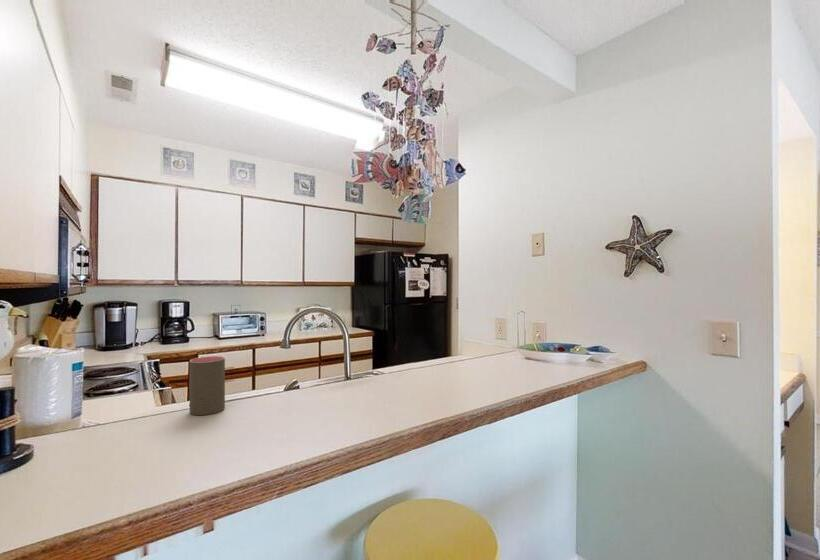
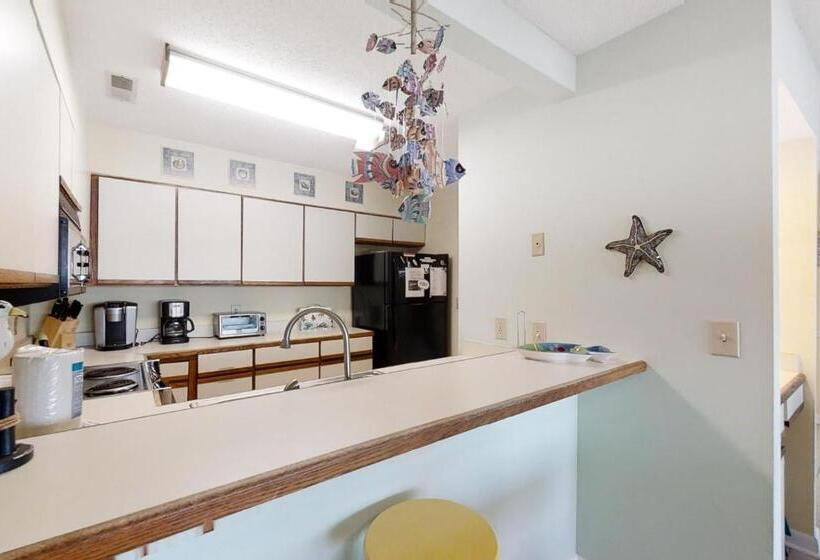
- cup [189,355,226,416]
